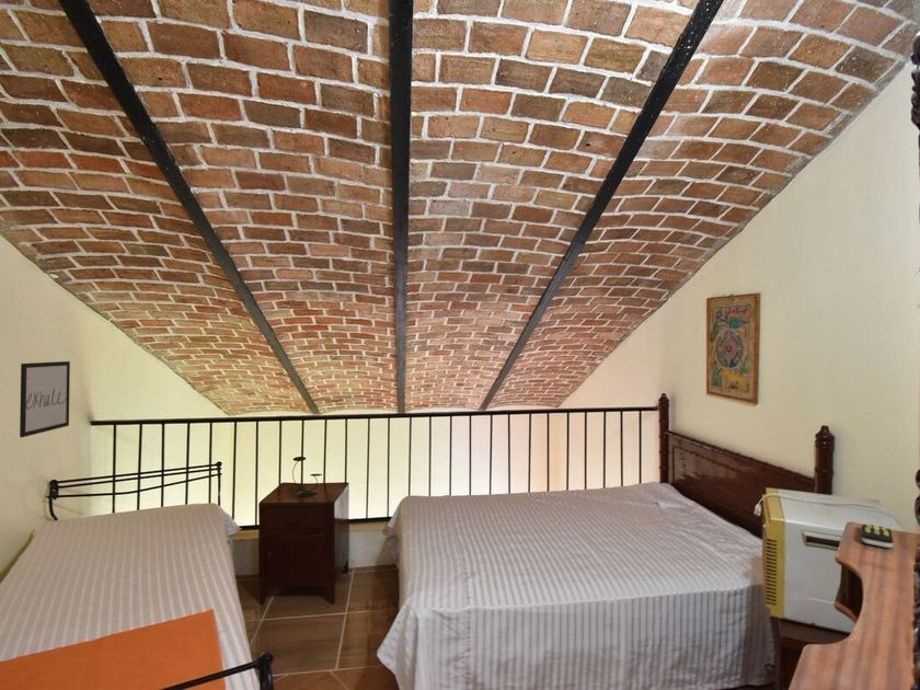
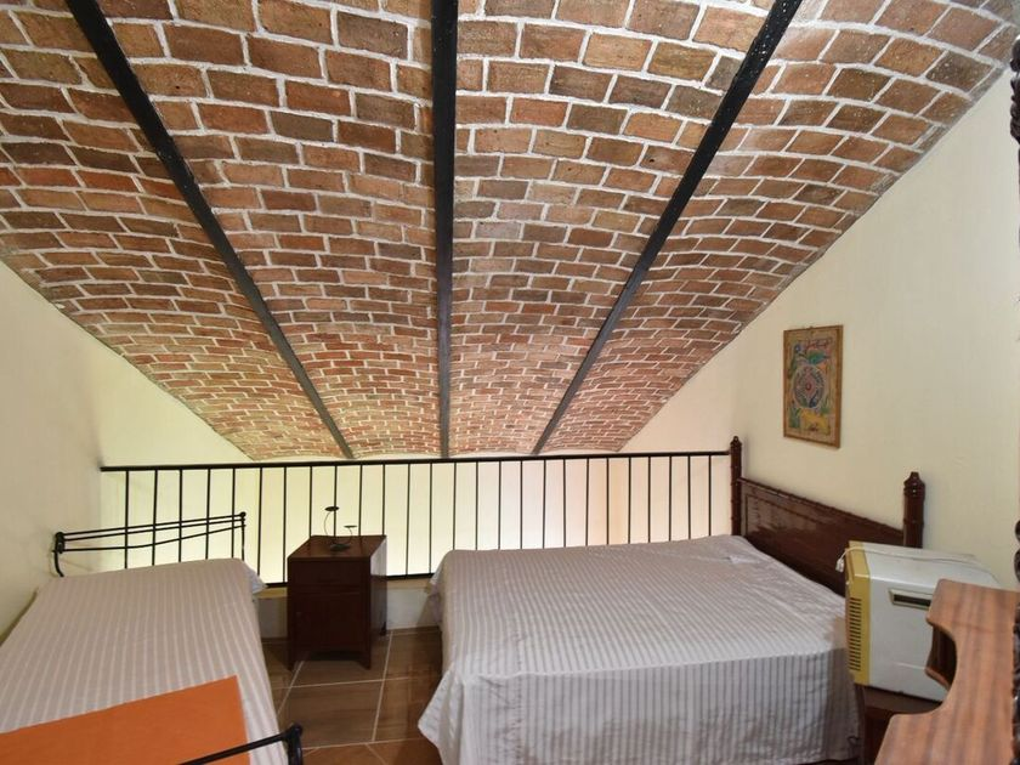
- remote control [861,522,895,549]
- wall art [19,360,71,438]
